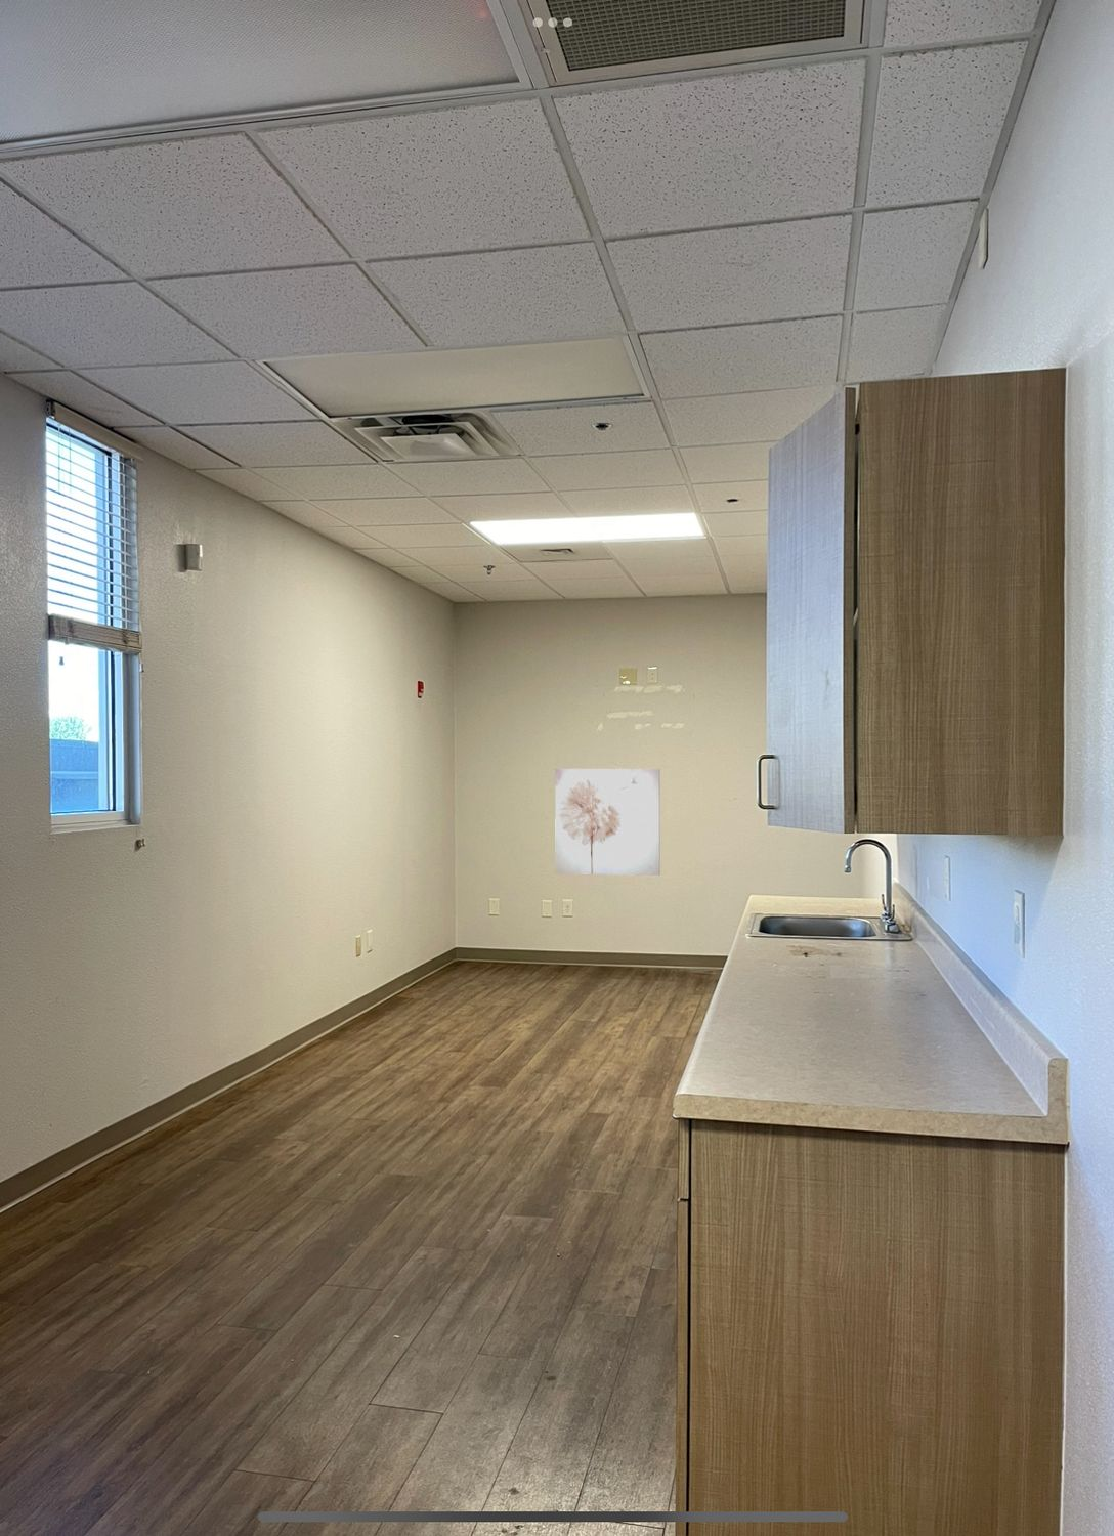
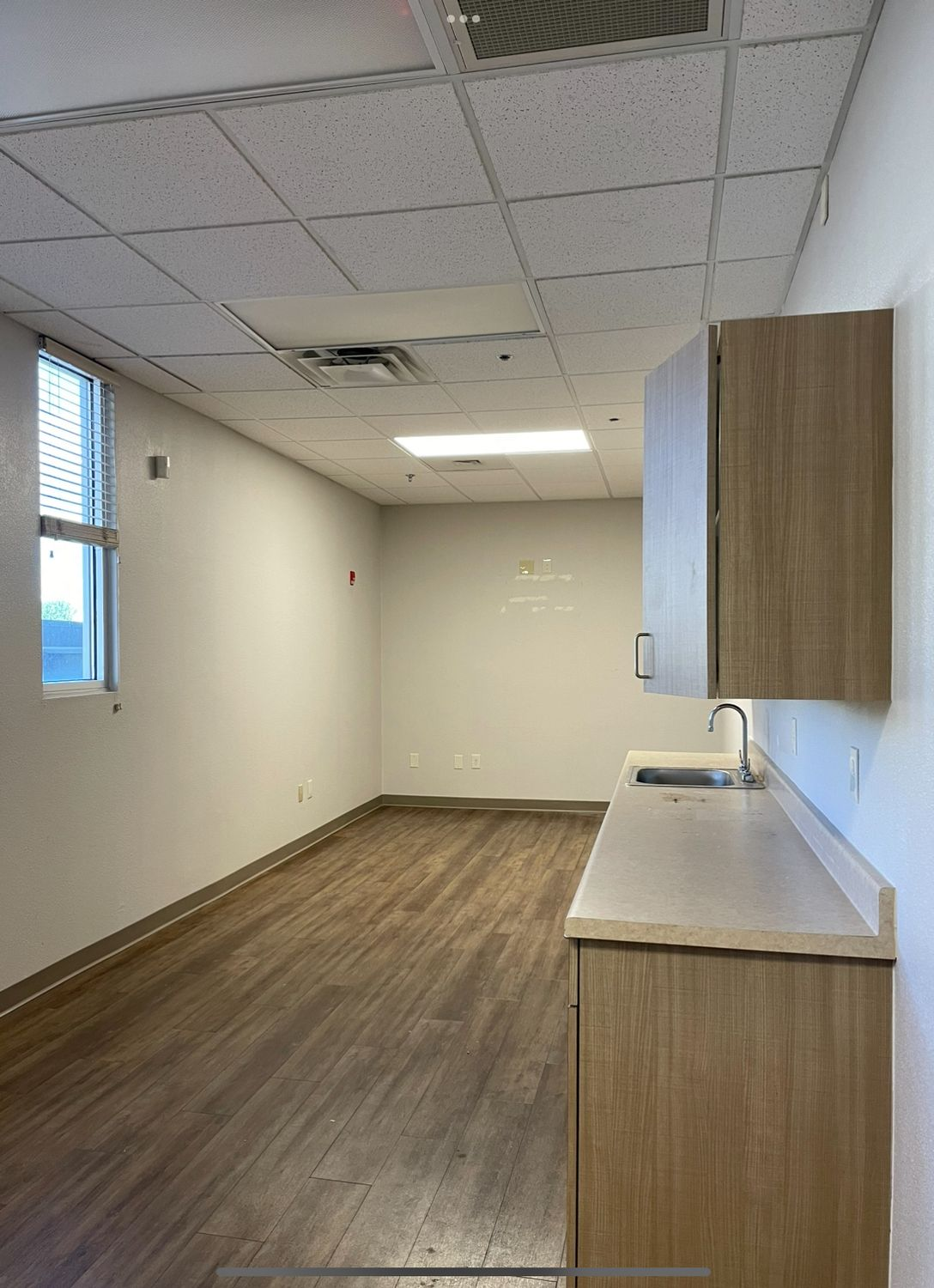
- wall art [553,768,661,877]
